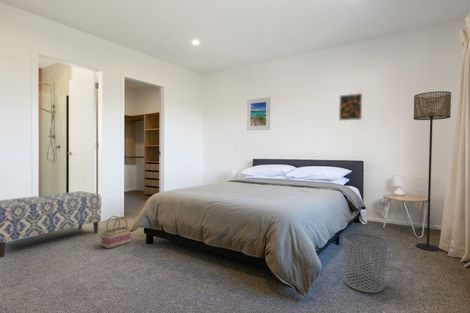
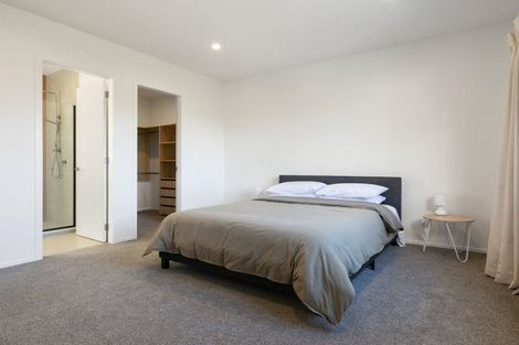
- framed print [246,96,271,131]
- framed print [338,92,363,122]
- floor lamp [413,90,452,252]
- basket [100,215,132,250]
- bench [0,190,103,259]
- waste bin [342,232,388,294]
